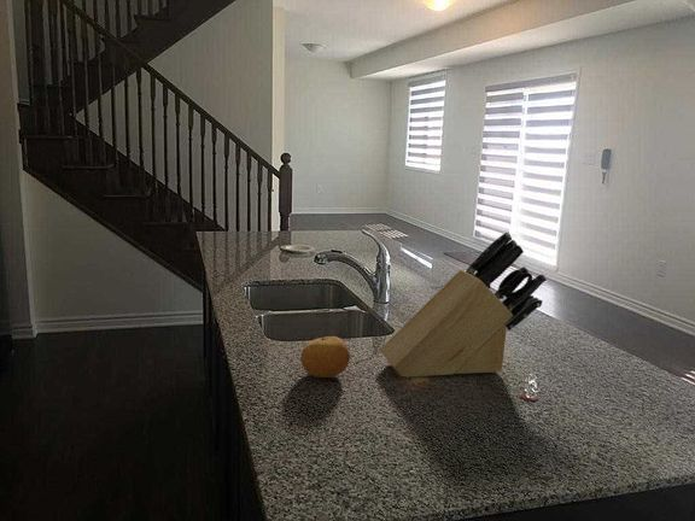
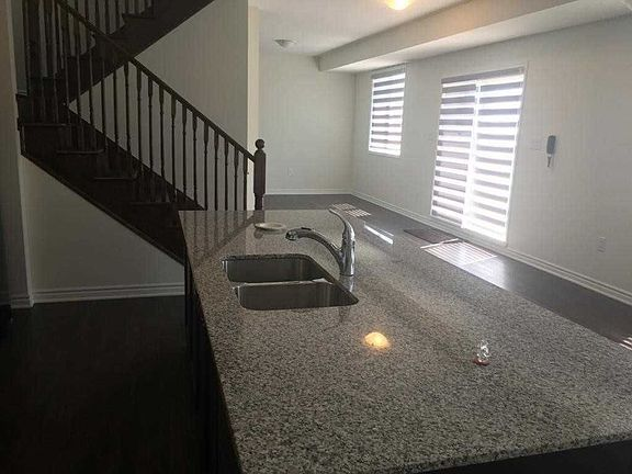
- knife block [379,232,548,379]
- fruit [299,335,351,379]
